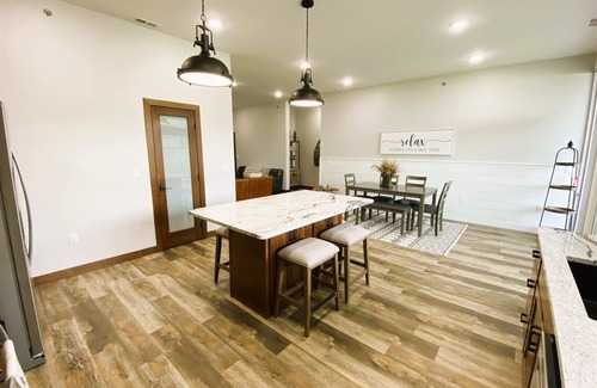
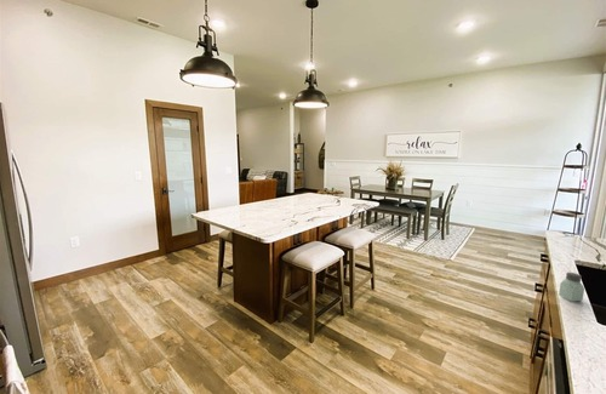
+ saltshaker [558,272,585,302]
